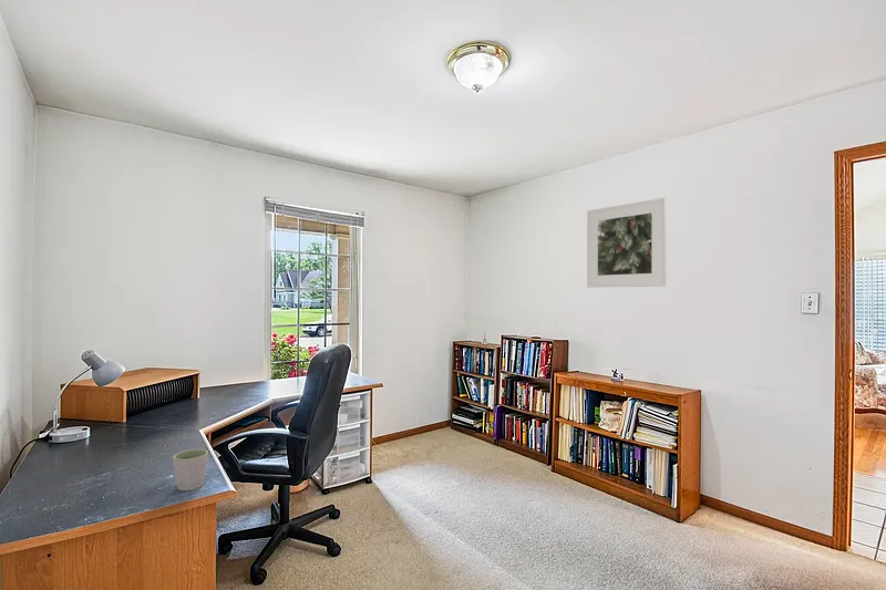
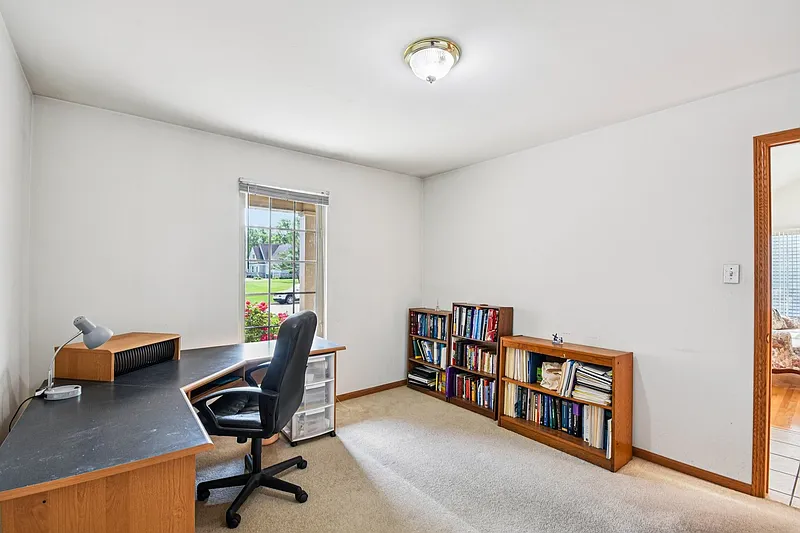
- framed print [586,197,667,289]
- mug [172,448,209,491]
